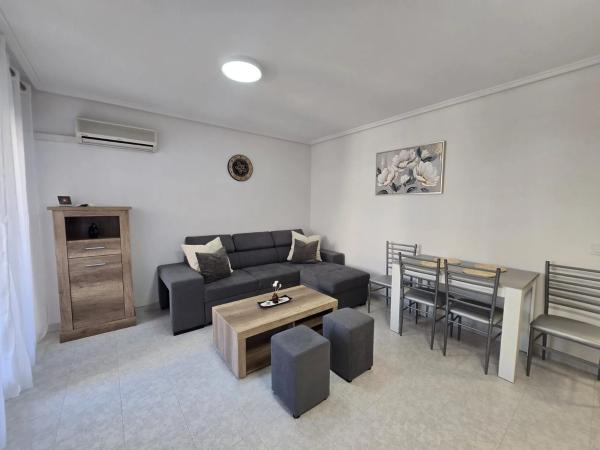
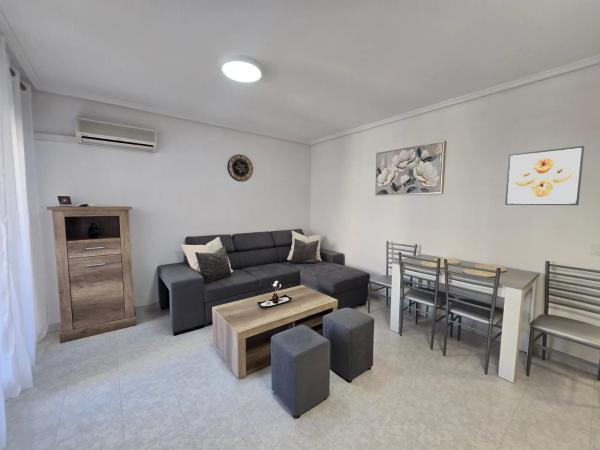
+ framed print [504,145,585,206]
